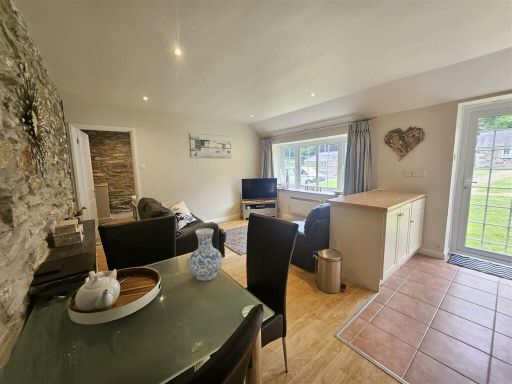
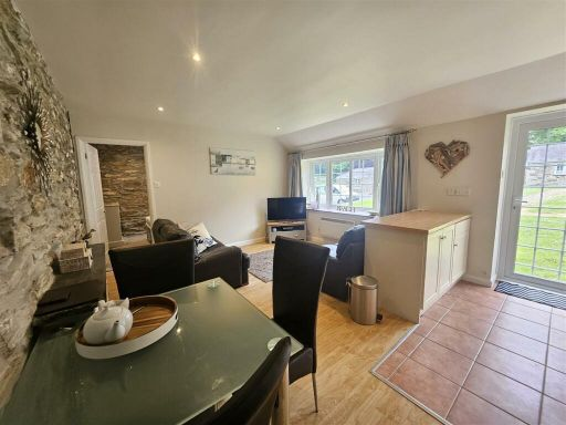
- vase [188,227,224,282]
